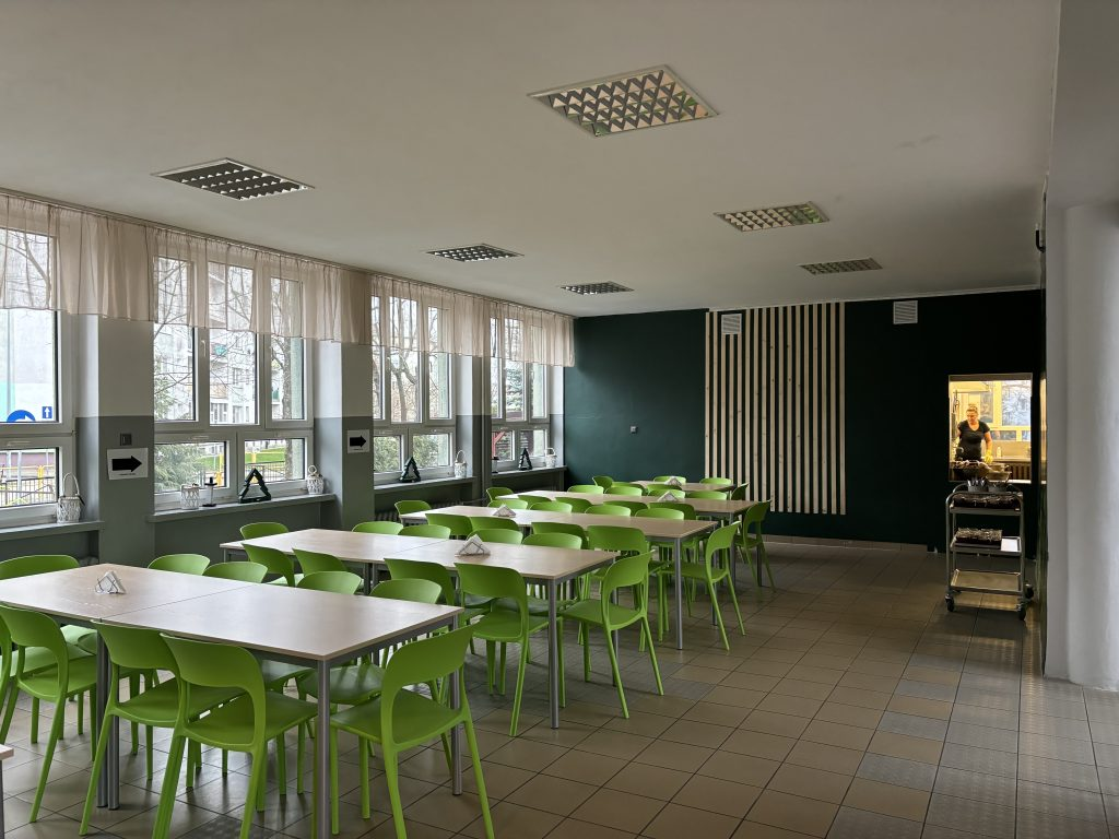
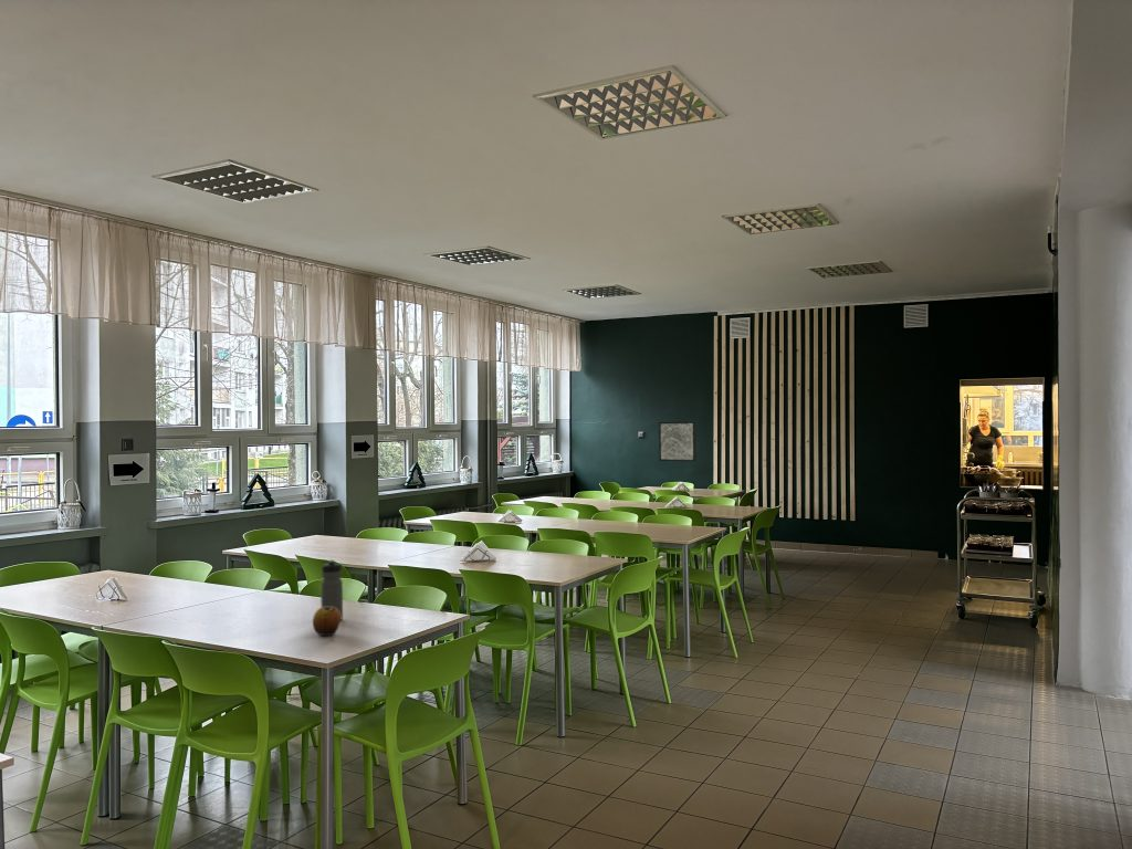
+ wall art [658,421,696,462]
+ water bottle [319,558,344,621]
+ apple [312,607,342,637]
